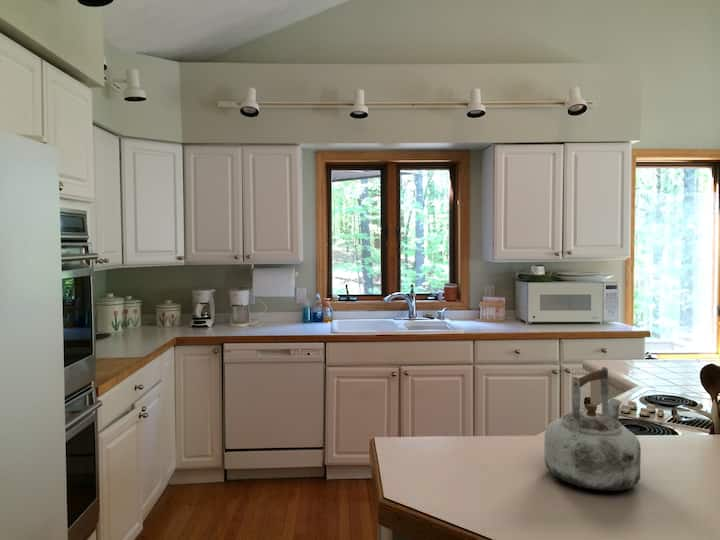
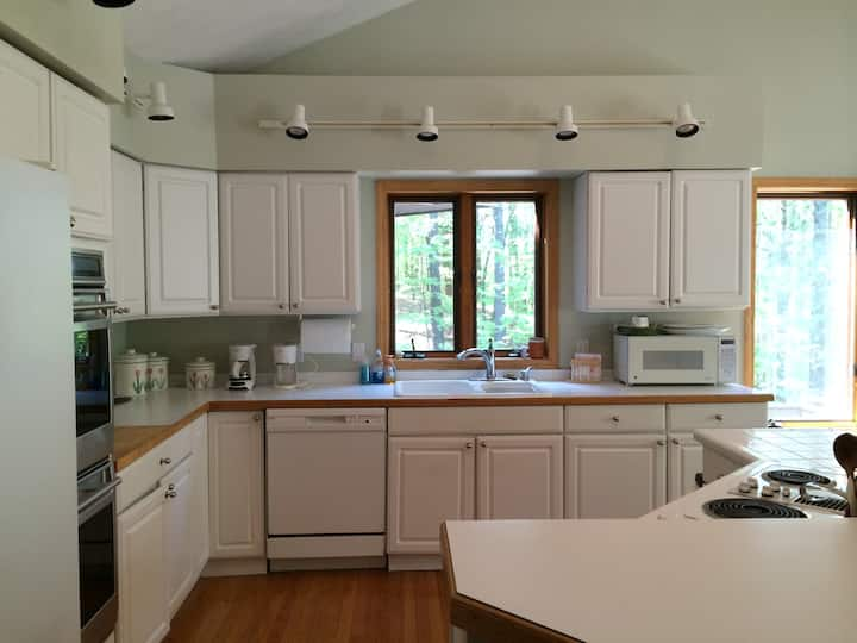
- kettle [543,366,642,492]
